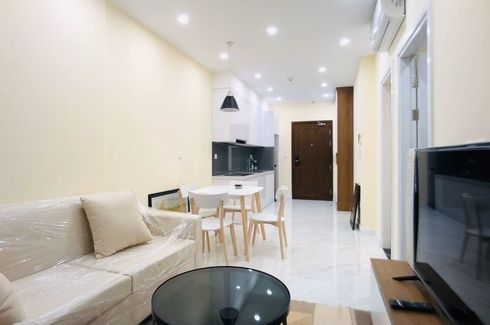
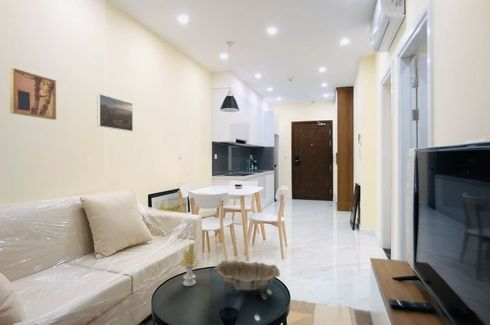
+ decorative bowl [214,260,281,301]
+ wall art [9,67,57,121]
+ candle [178,242,200,287]
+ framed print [96,93,134,132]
